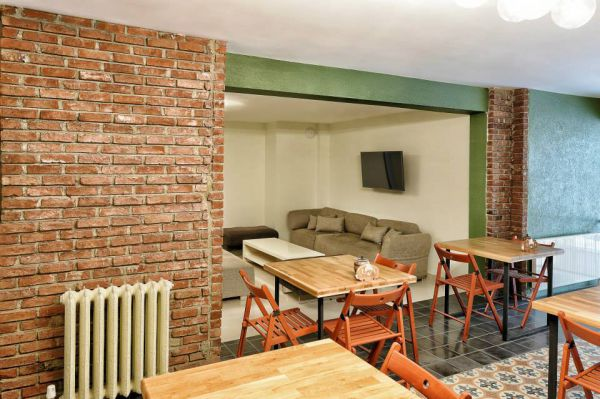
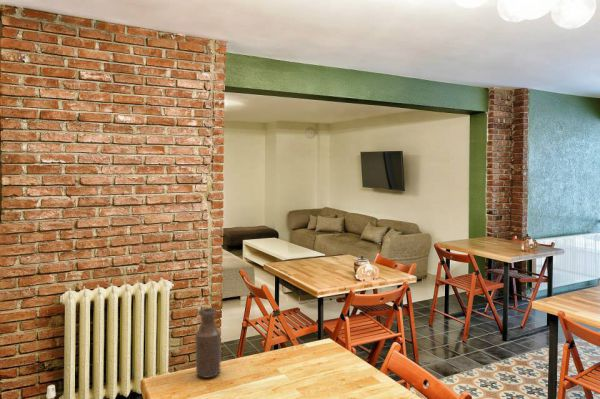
+ bottle [194,307,222,379]
